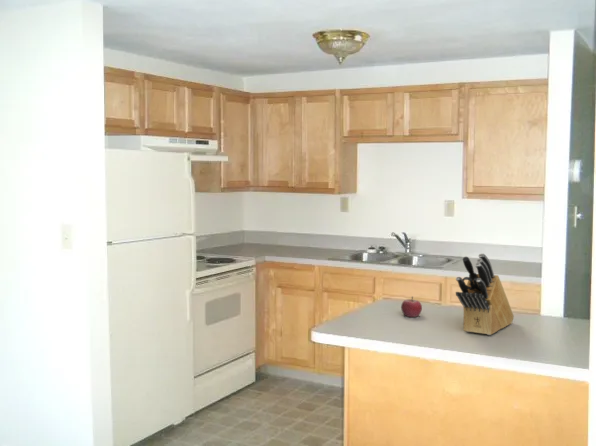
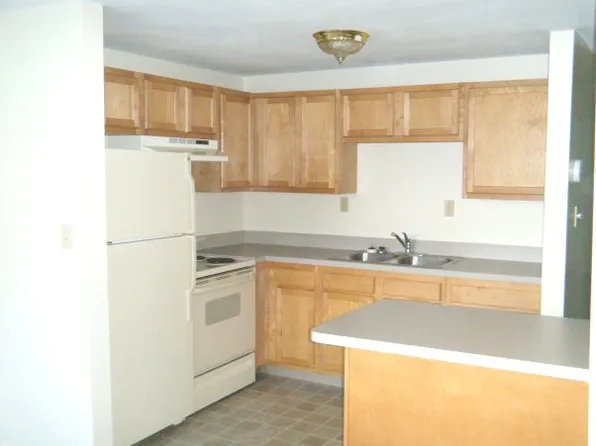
- knife block [455,252,515,336]
- fruit [400,295,423,318]
